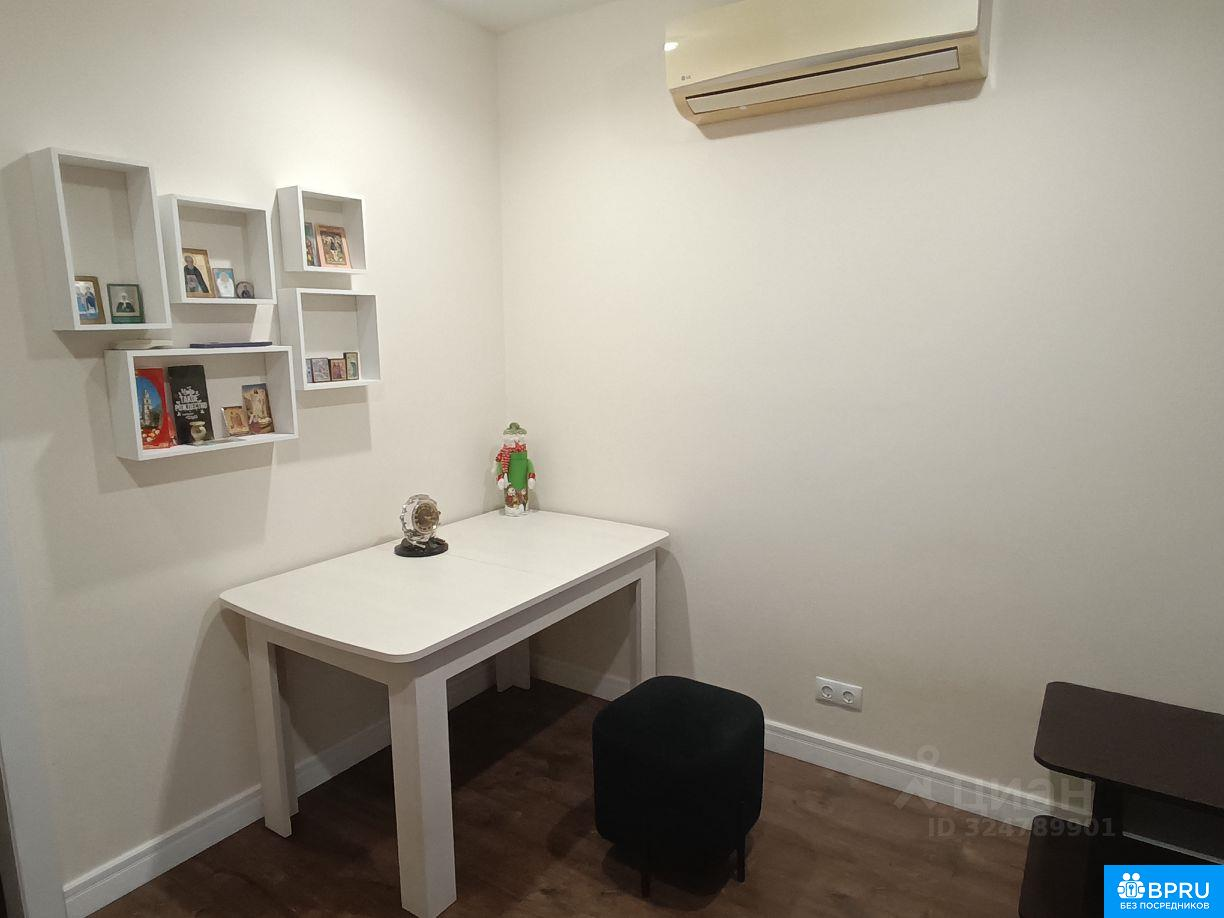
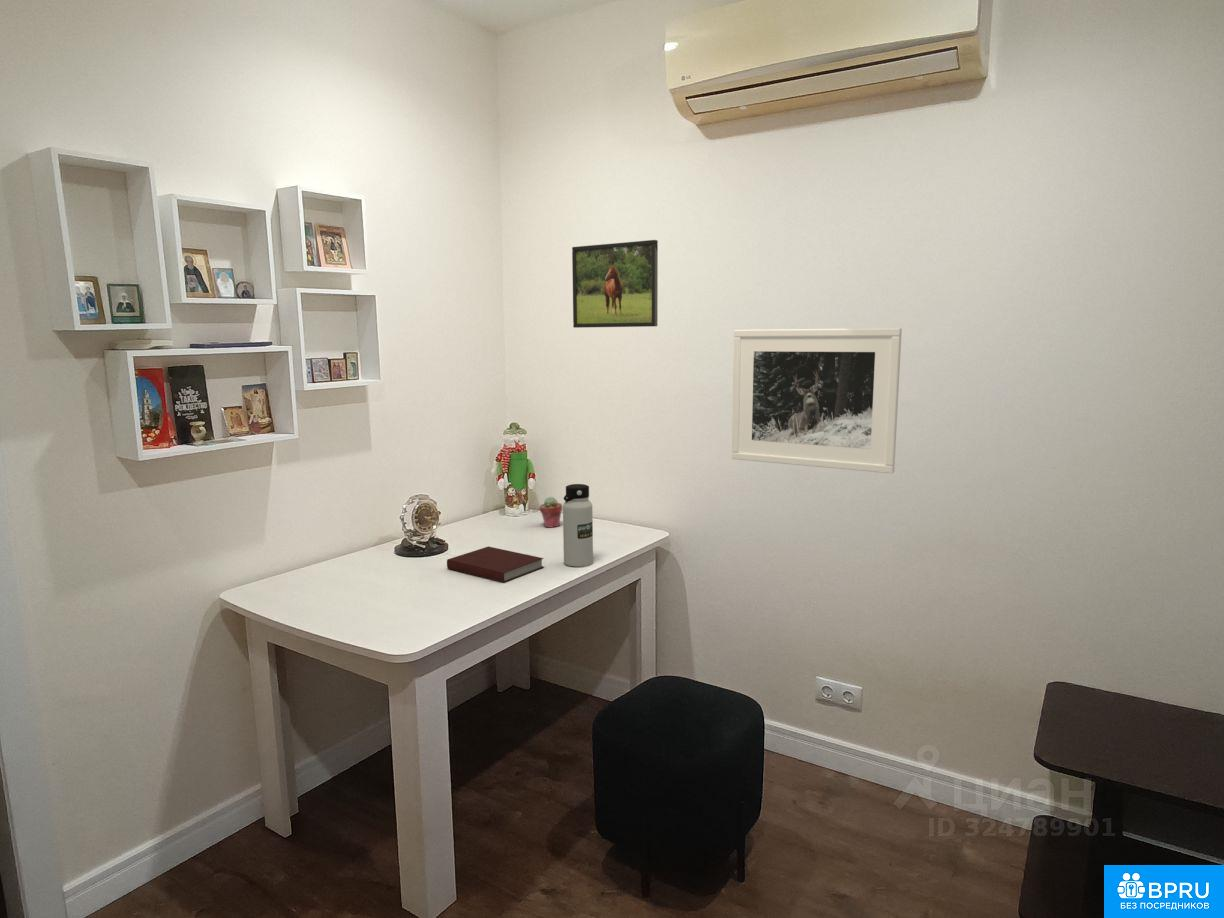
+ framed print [731,327,903,475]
+ potted succulent [538,496,563,529]
+ notebook [446,545,544,583]
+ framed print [571,239,659,329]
+ water bottle [562,483,594,568]
